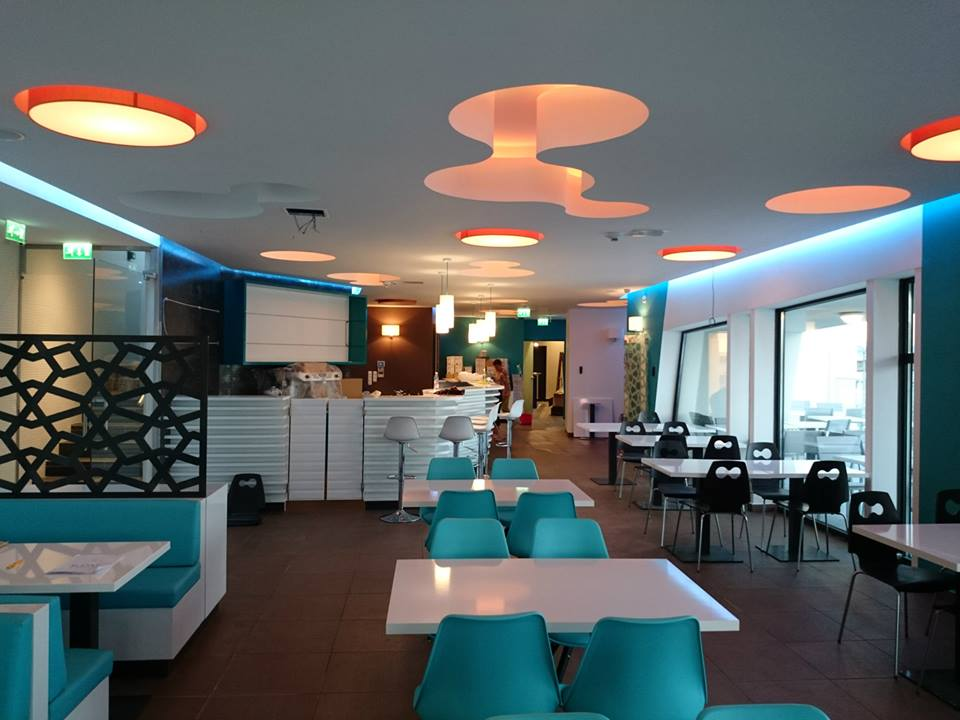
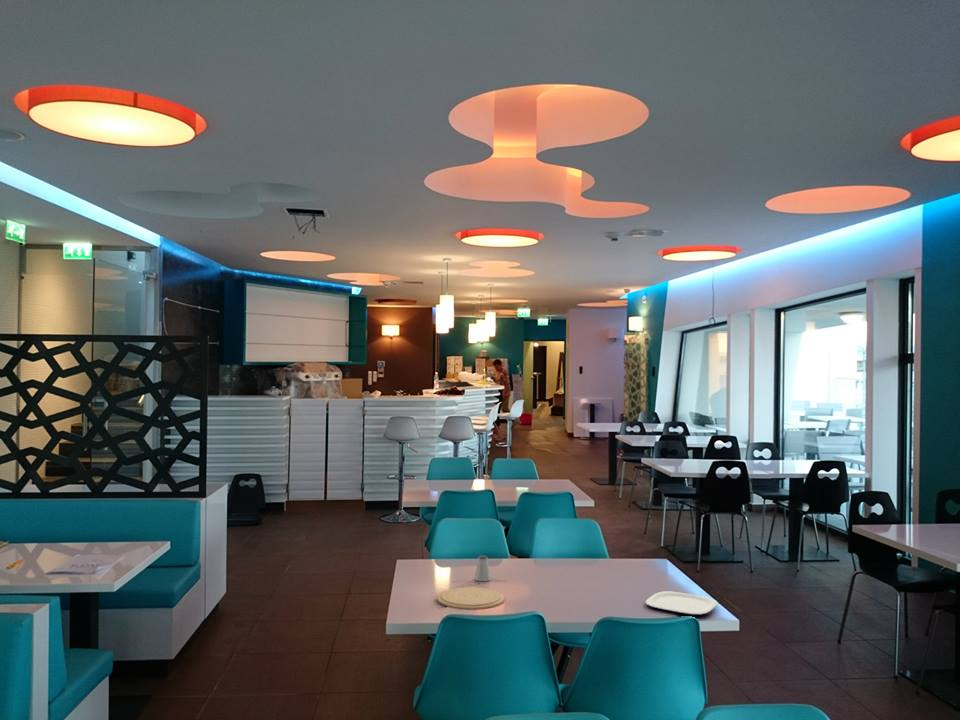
+ plate [436,586,505,610]
+ plate [644,590,719,616]
+ saltshaker [473,554,492,582]
